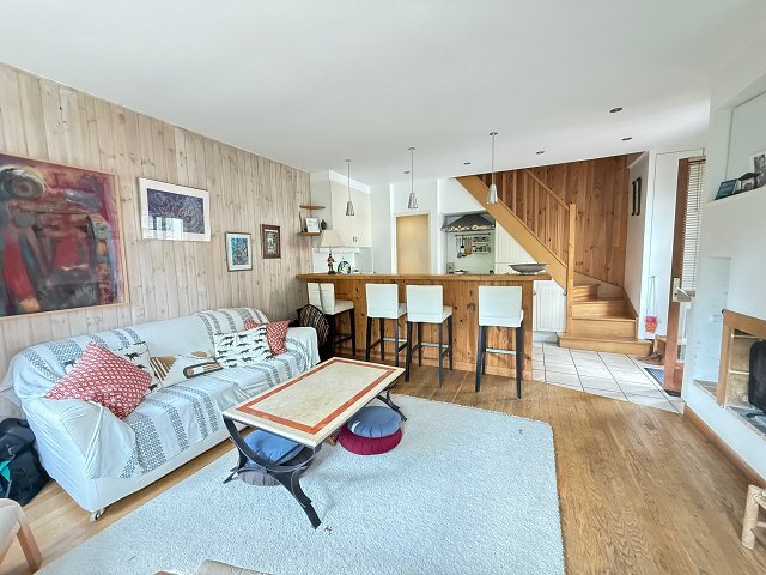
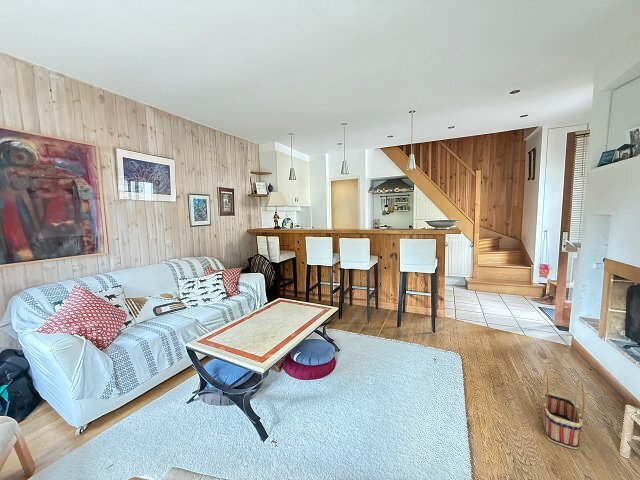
+ basket [541,369,586,450]
